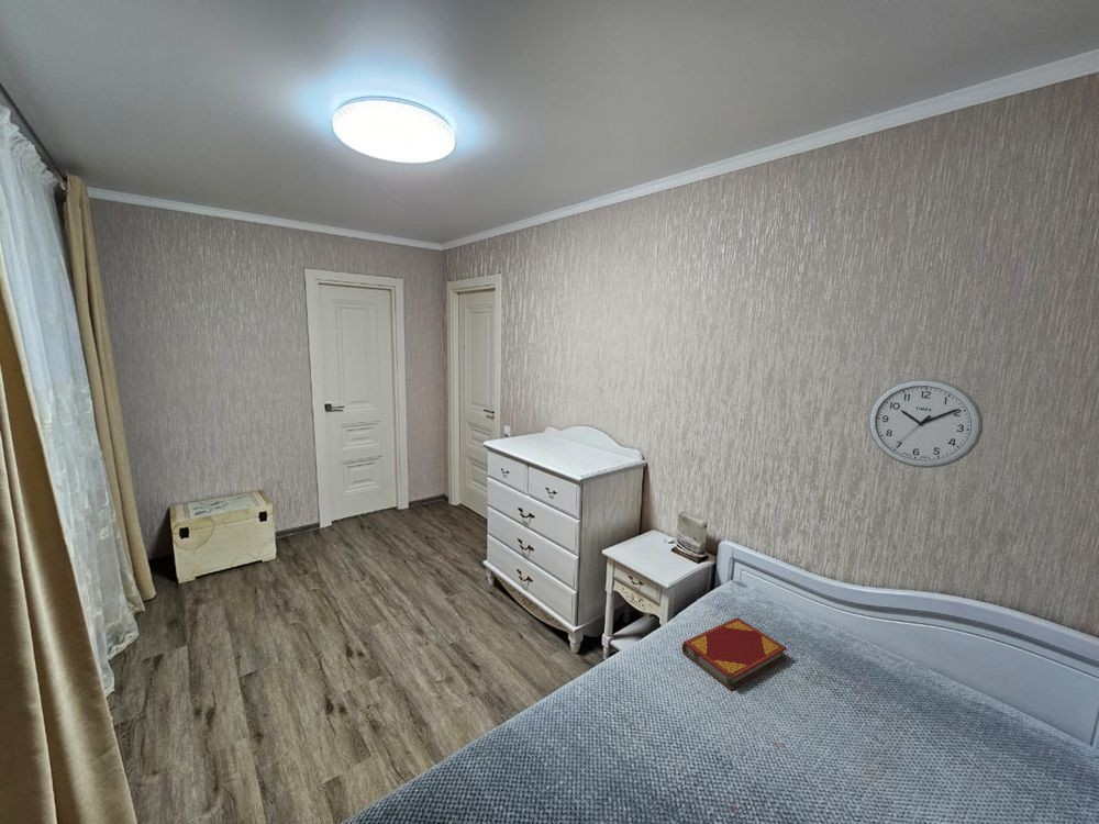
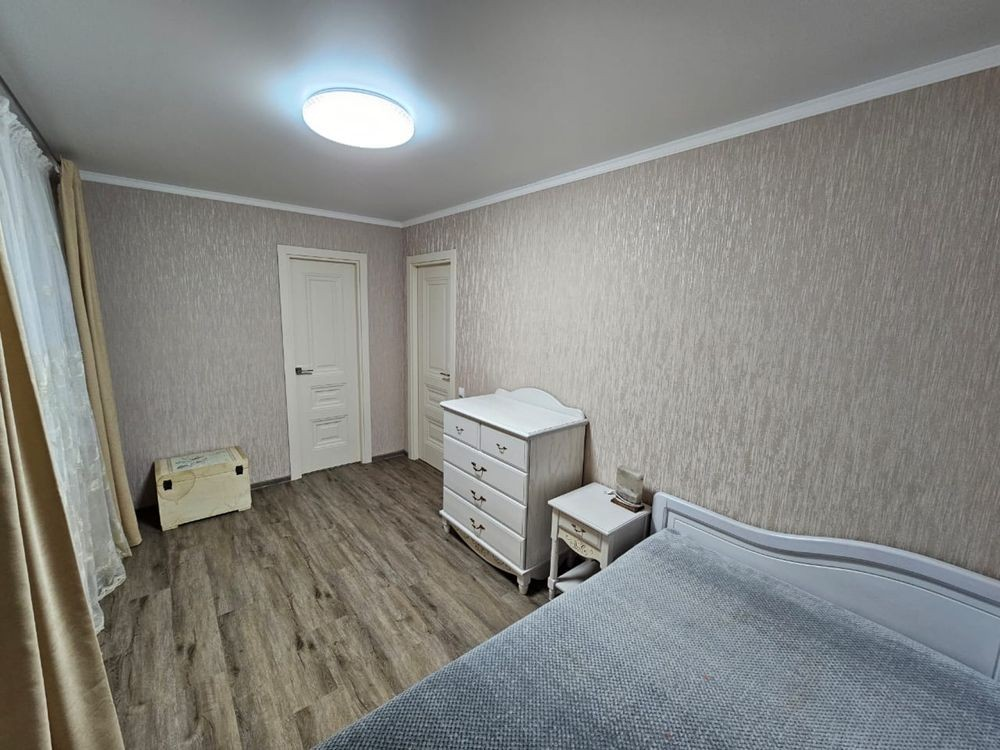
- hardback book [681,616,788,691]
- wall clock [867,377,984,469]
